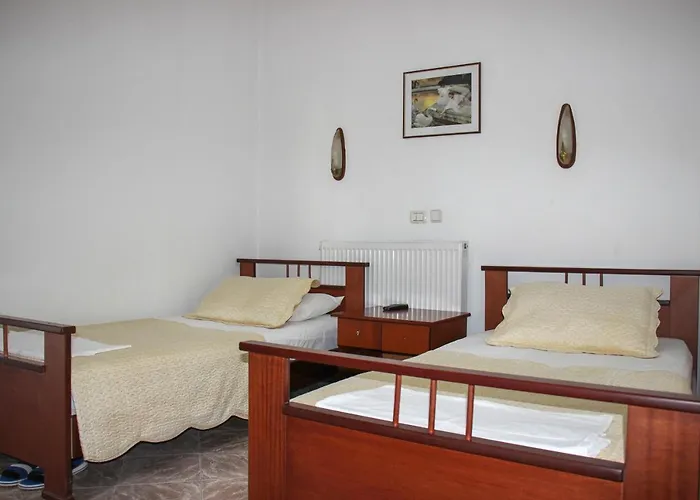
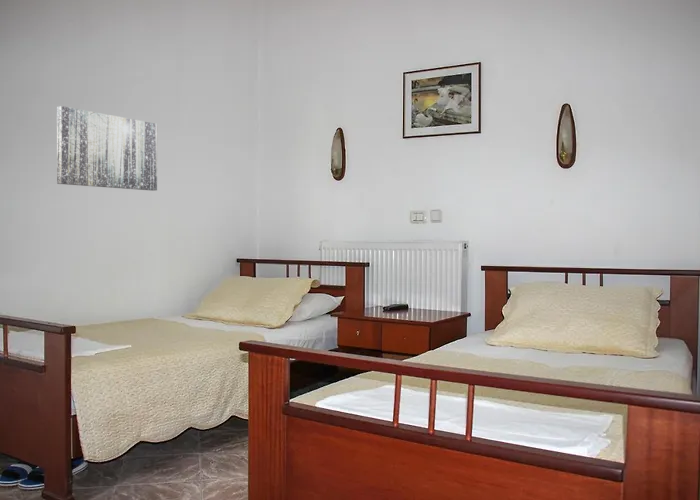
+ wall art [56,105,158,192]
